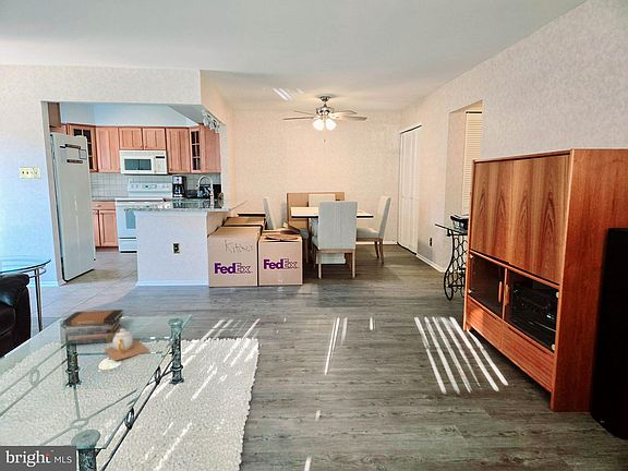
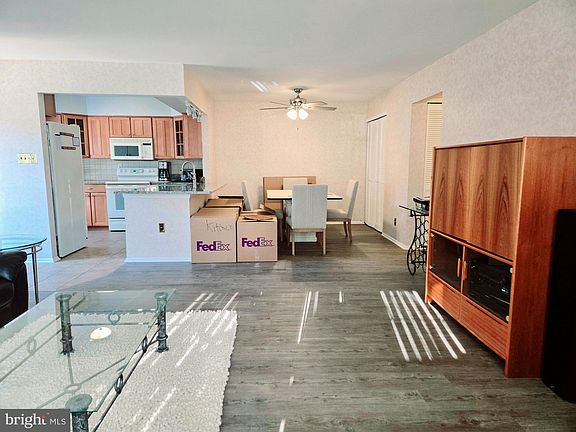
- book stack [62,309,124,346]
- teapot [104,327,149,362]
